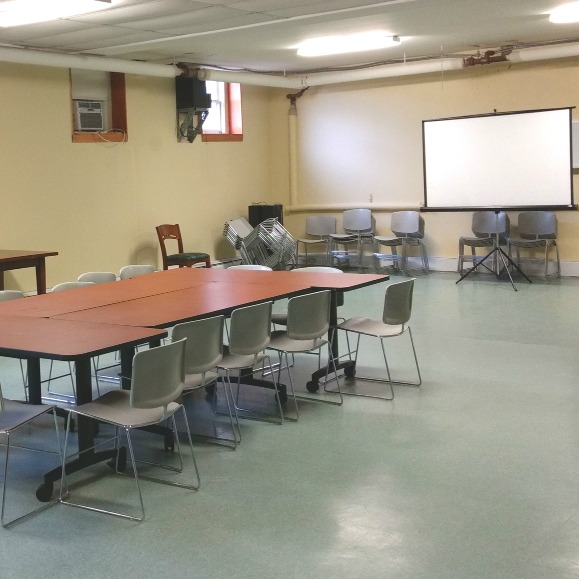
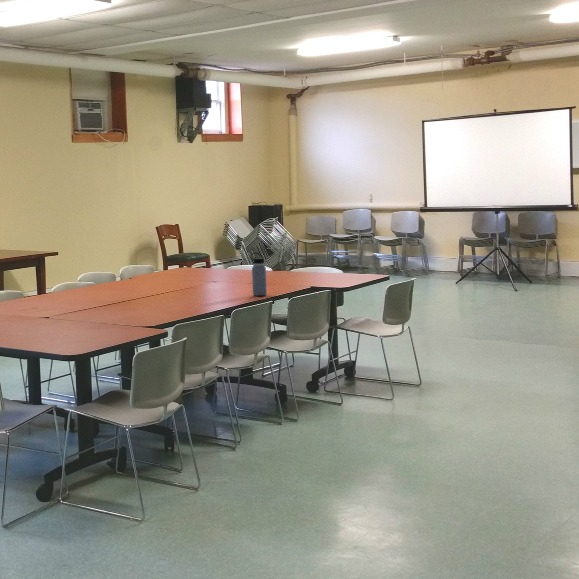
+ water bottle [250,252,268,297]
